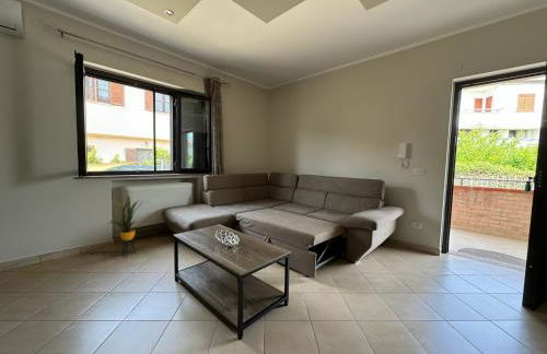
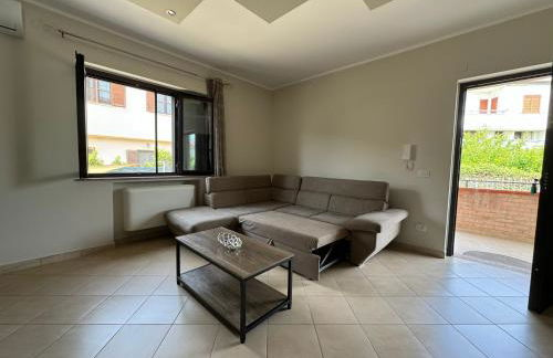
- house plant [108,192,151,257]
